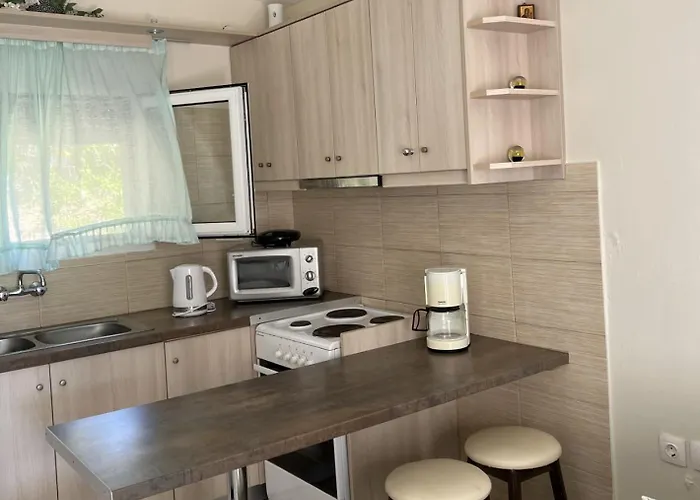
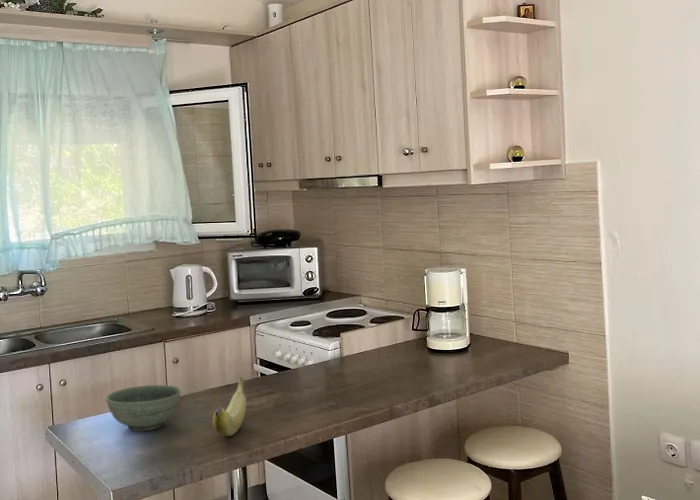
+ bowl [104,384,182,432]
+ banana [212,374,247,437]
